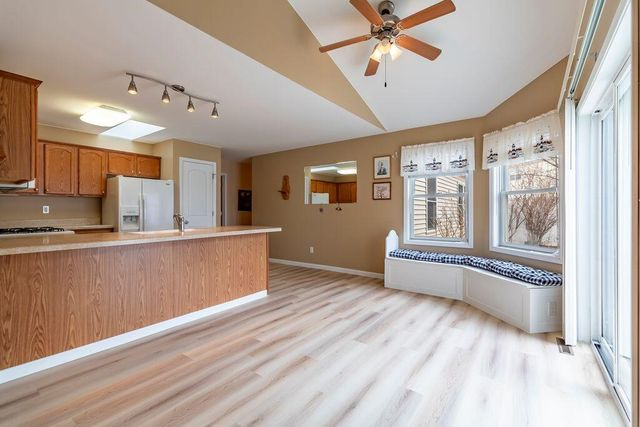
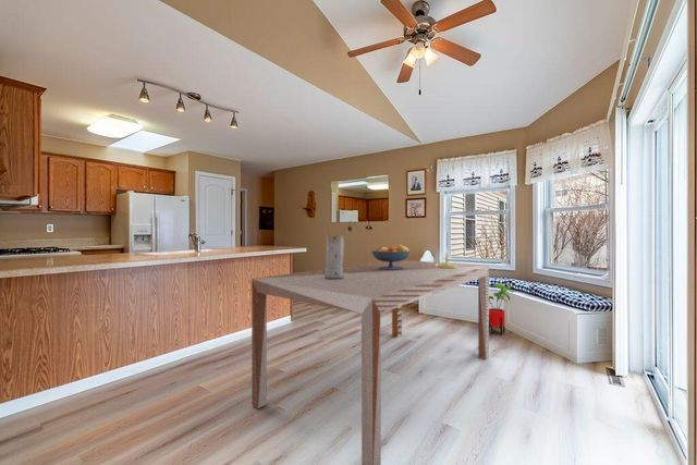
+ table [250,259,490,465]
+ candle holder [437,246,462,269]
+ vase [325,234,345,279]
+ fruit bowl [370,244,412,270]
+ house plant [489,282,515,336]
